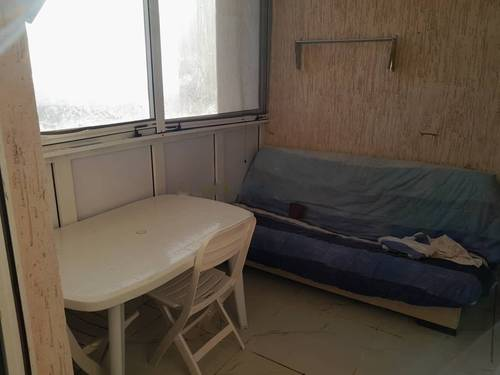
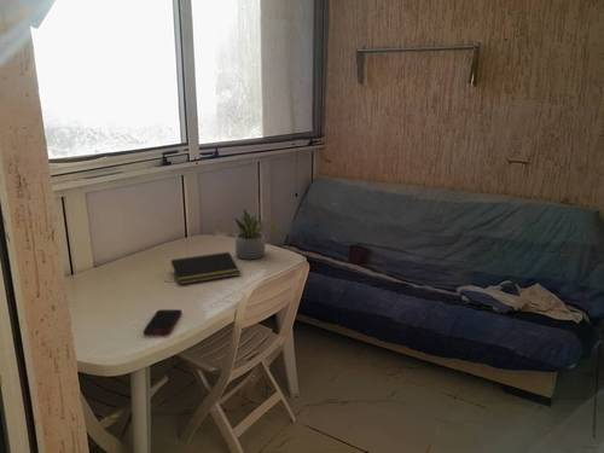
+ succulent plant [233,208,266,261]
+ notepad [169,251,242,286]
+ cell phone [143,308,182,336]
